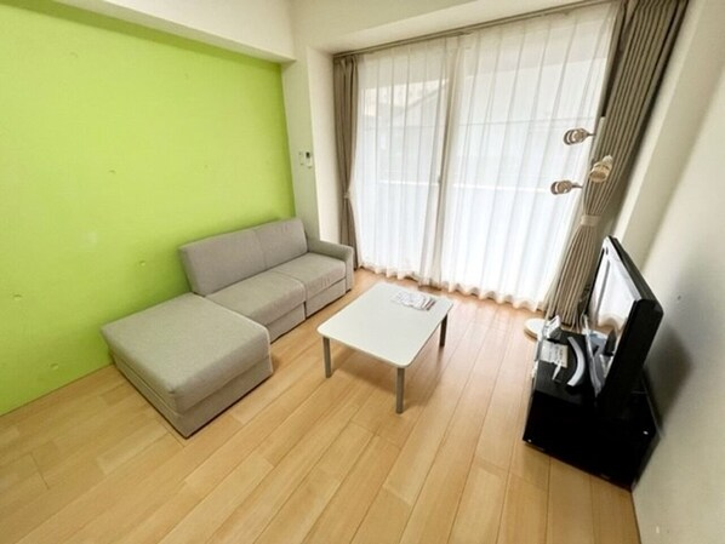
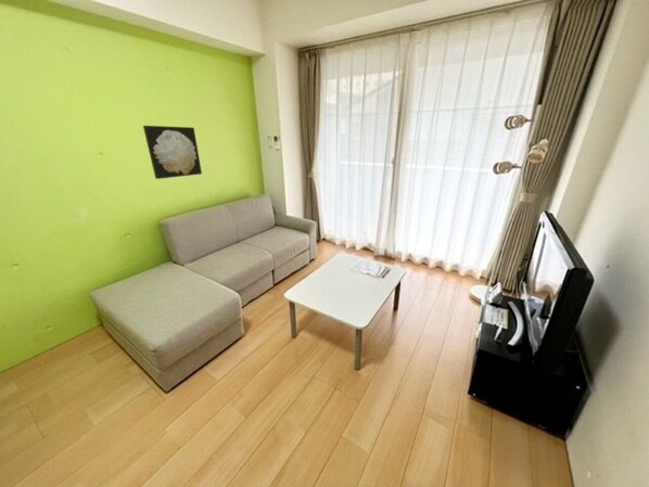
+ wall art [142,125,203,180]
